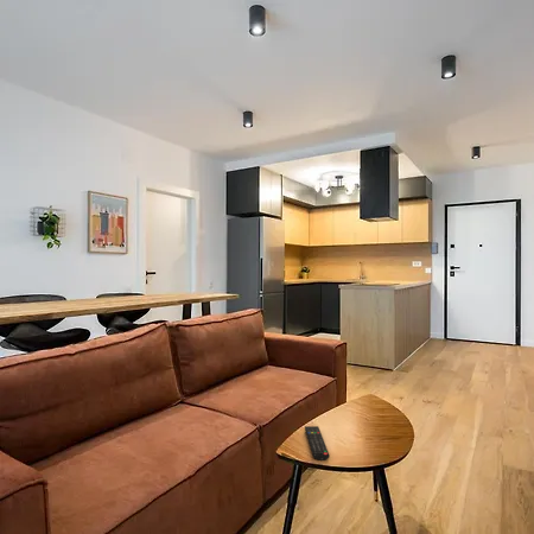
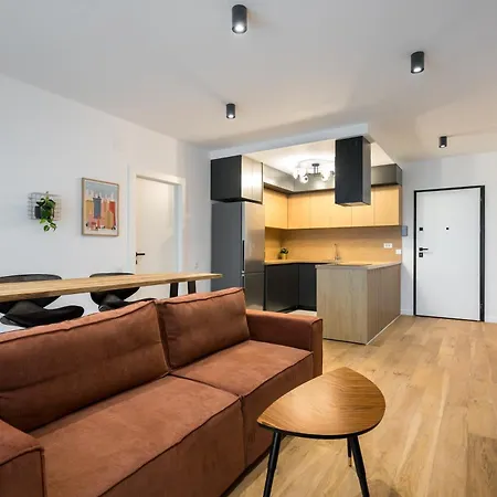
- remote control [304,425,331,462]
